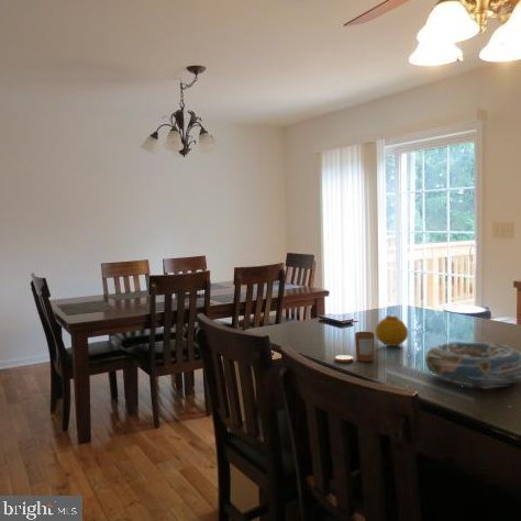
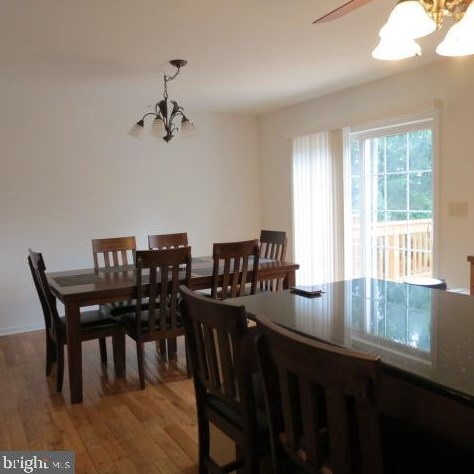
- candle [333,331,375,364]
- decorative bowl [423,340,521,390]
- fruit [375,314,409,347]
